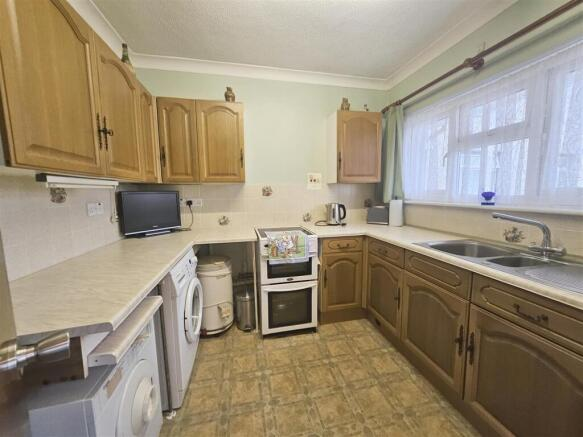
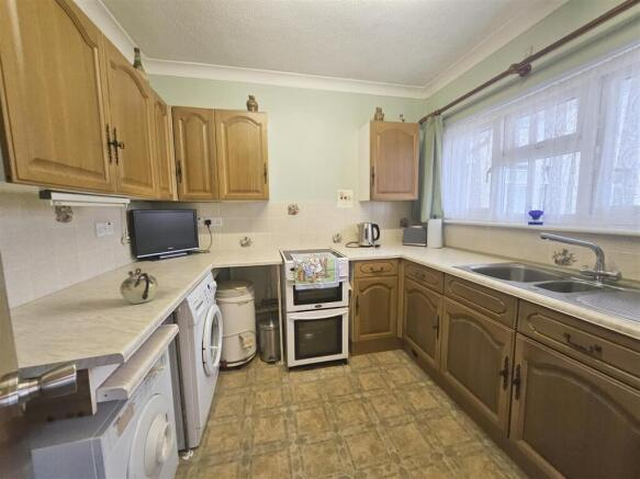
+ teapot [119,267,159,305]
